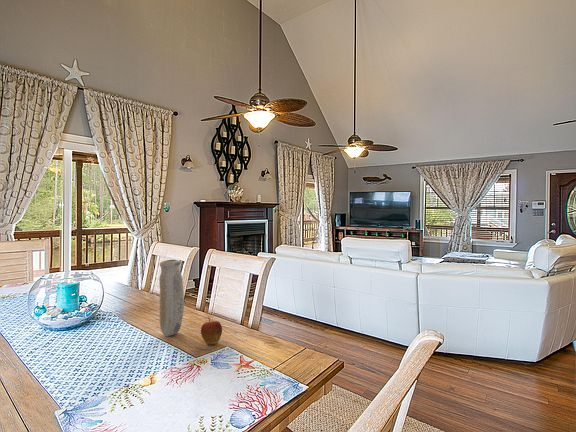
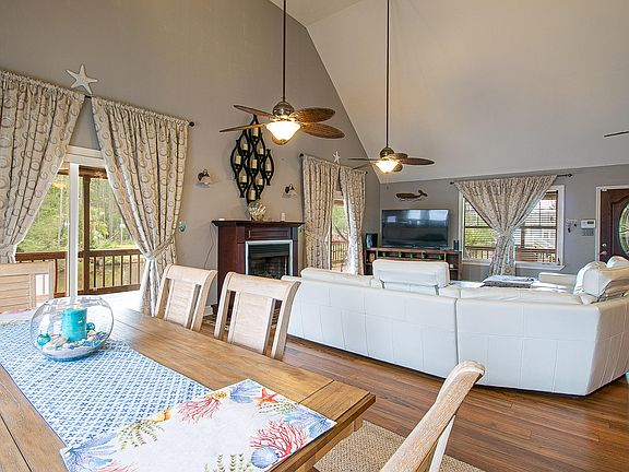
- vase [158,259,185,337]
- apple [200,316,223,345]
